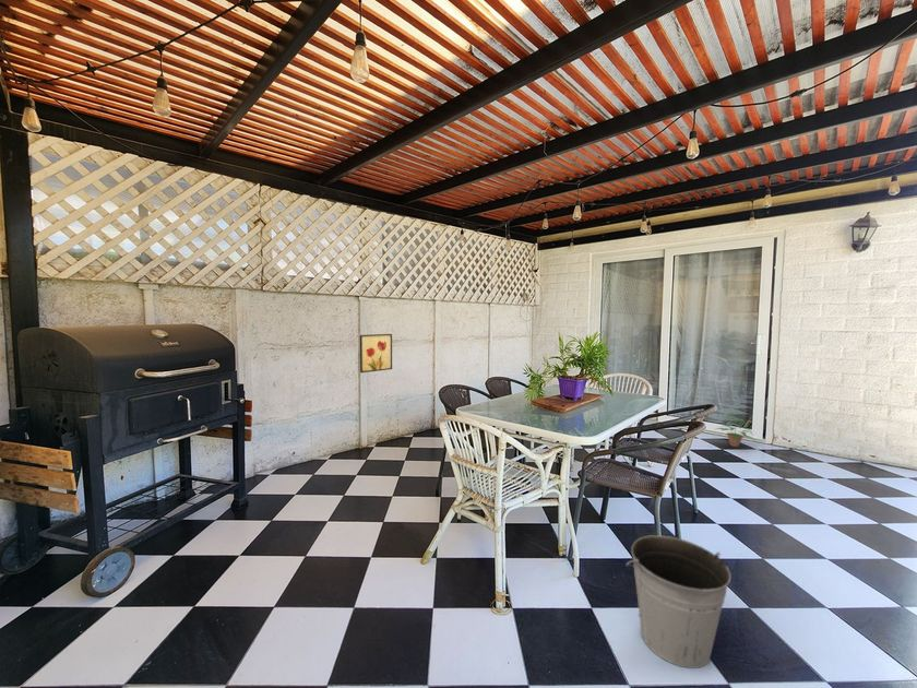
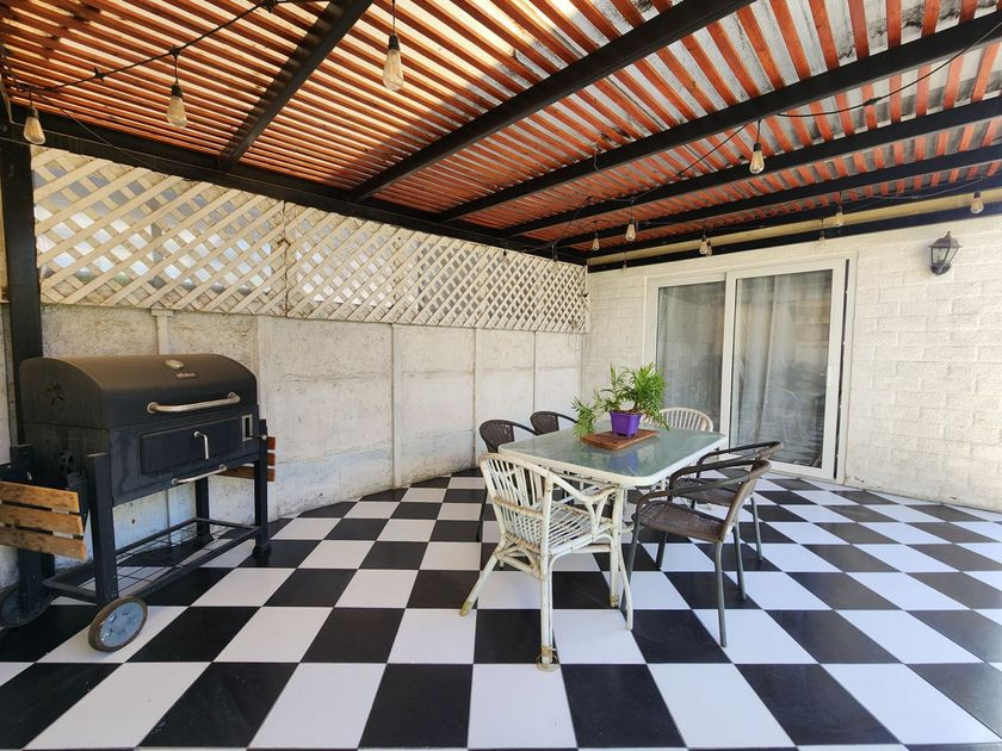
- wall art [359,333,393,373]
- bucket [626,534,731,669]
- potted plant [715,412,758,448]
